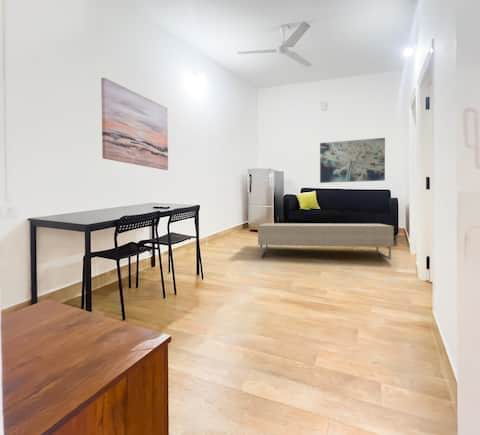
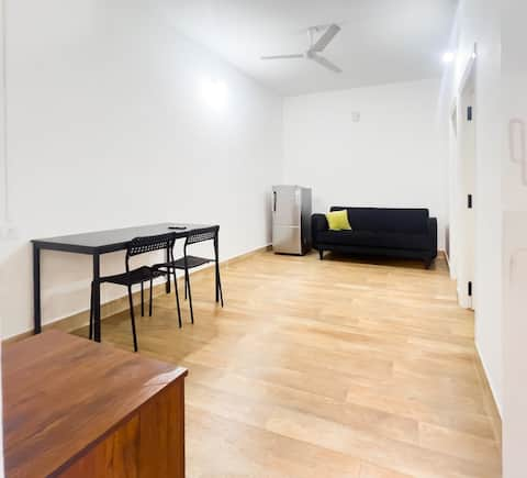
- wall art [319,137,386,184]
- wall art [100,77,169,171]
- coffee table [257,222,395,261]
